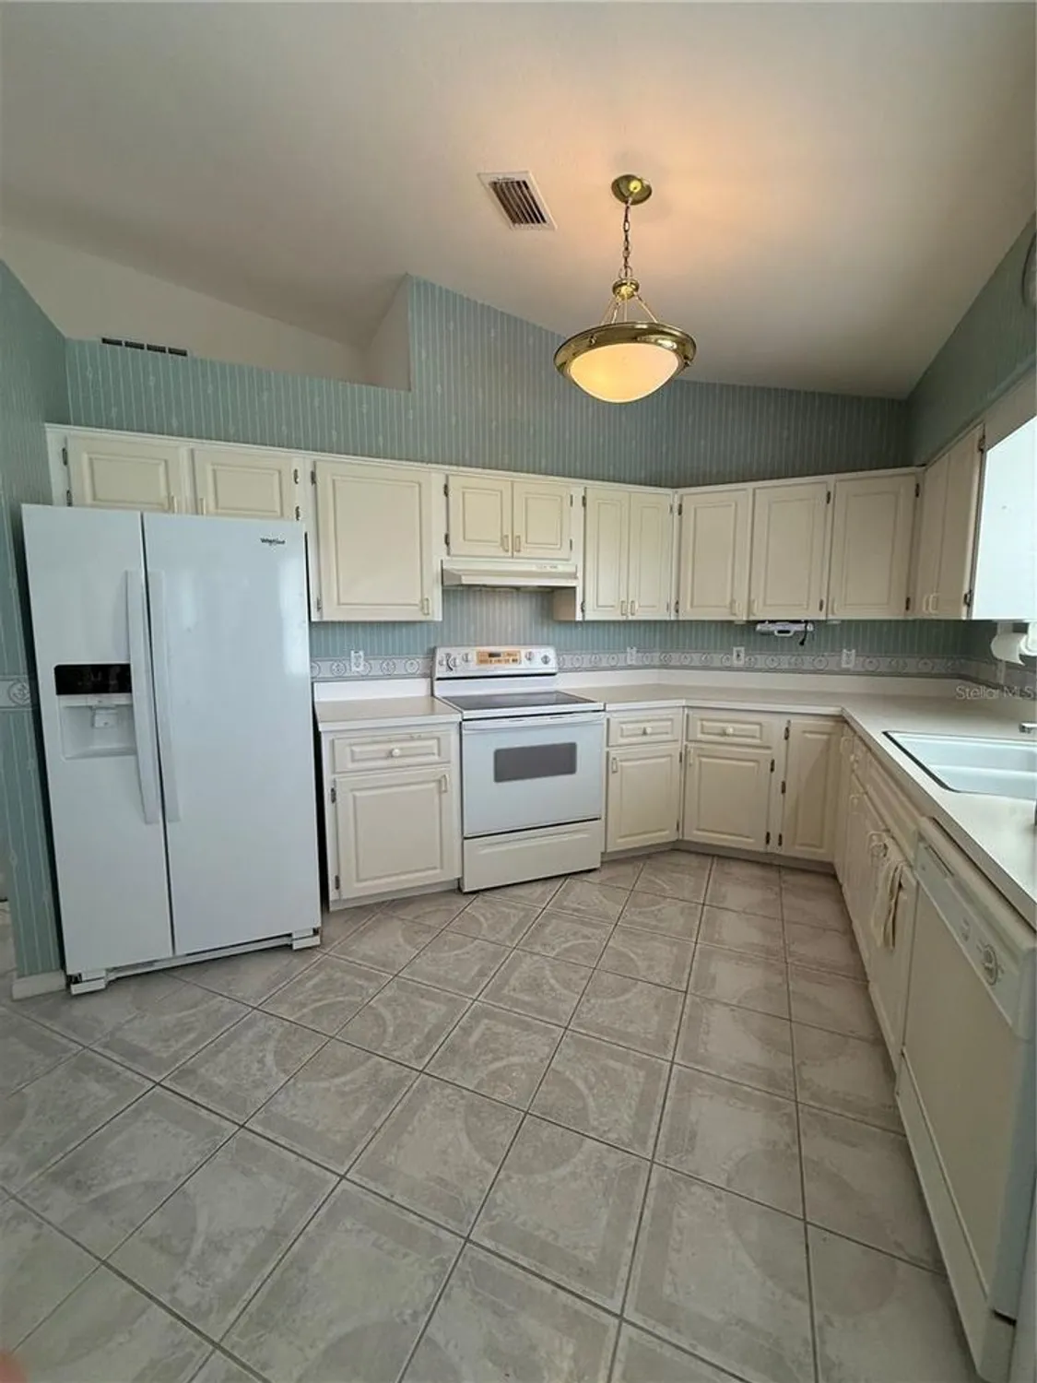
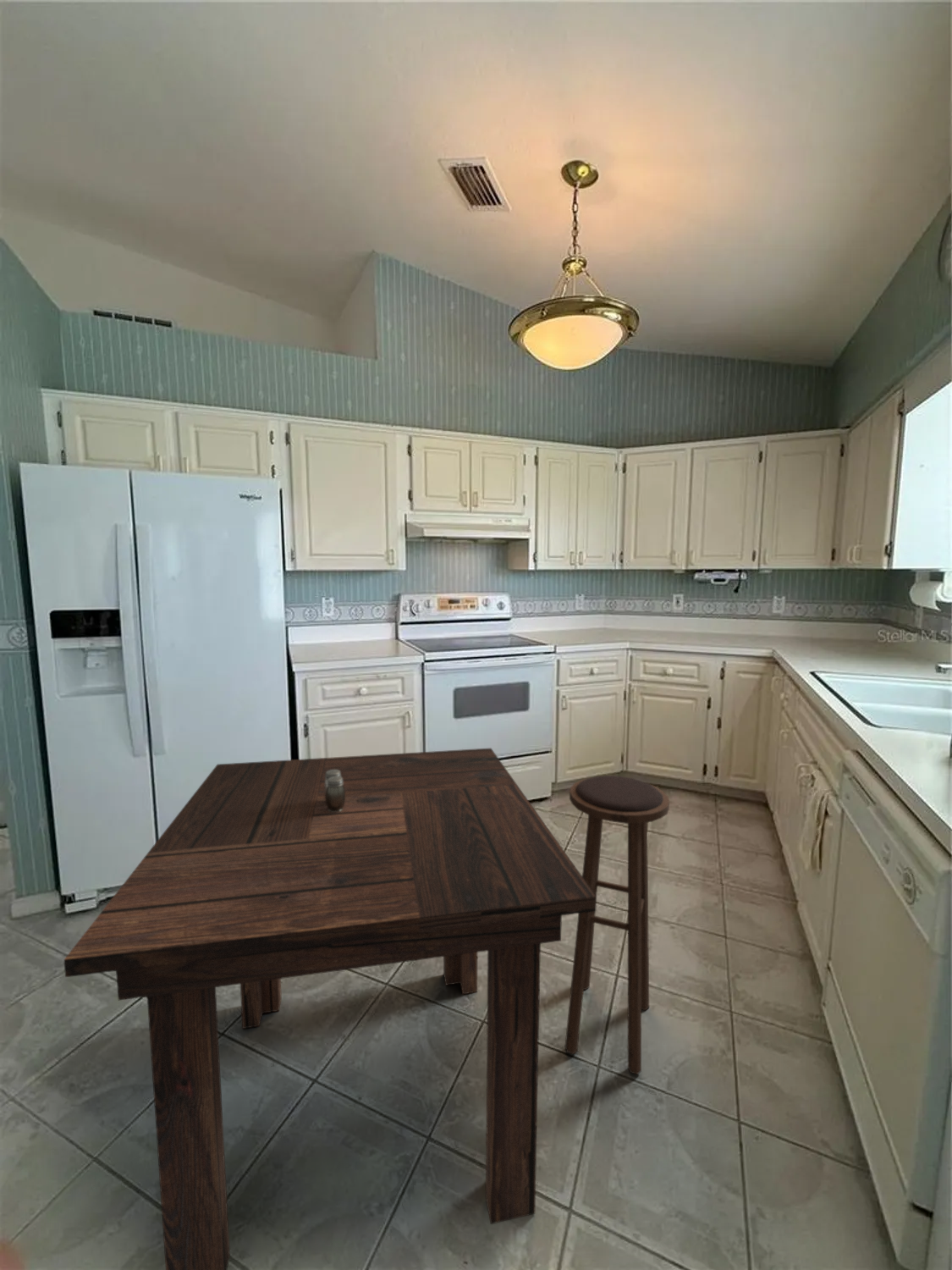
+ dining table [63,748,597,1270]
+ stool [564,775,670,1075]
+ salt and pepper shaker [324,770,345,812]
